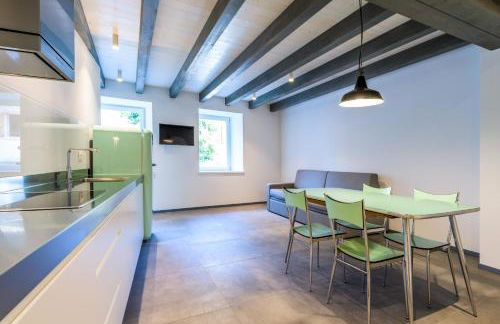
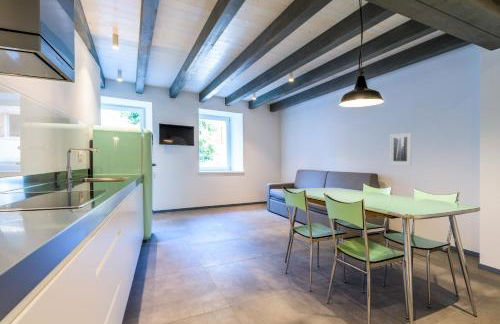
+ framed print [389,132,413,166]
